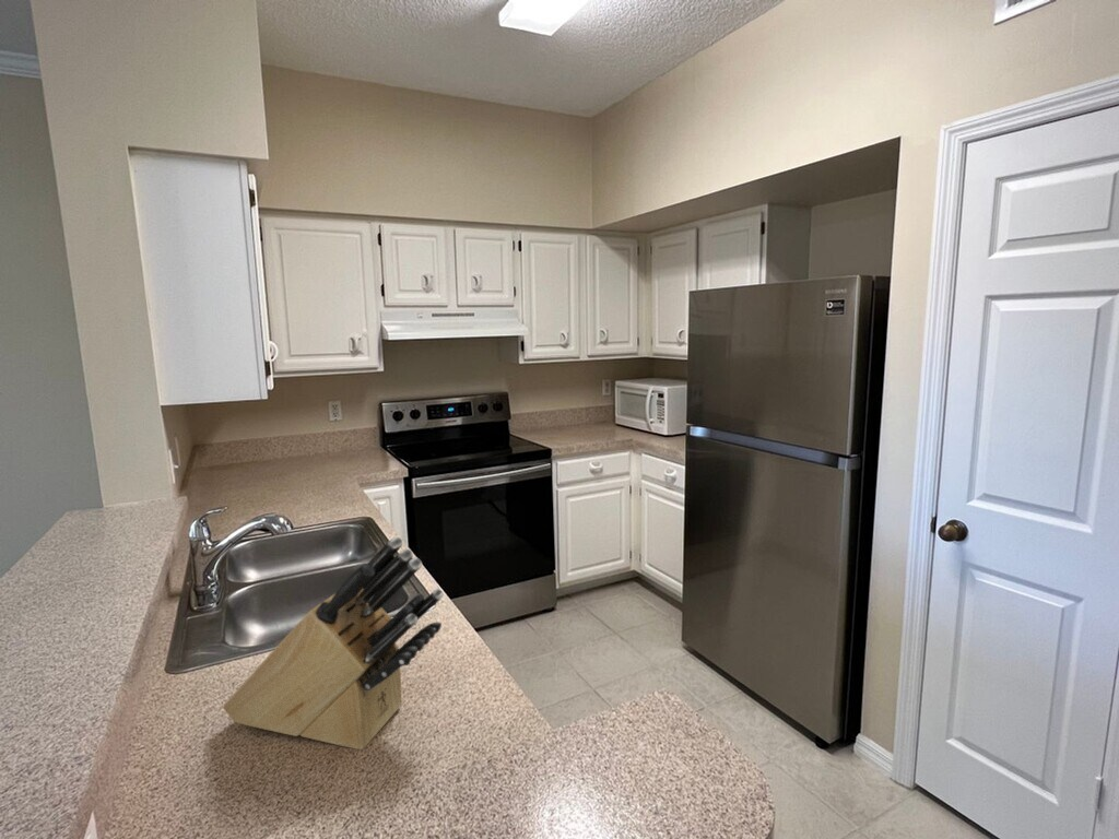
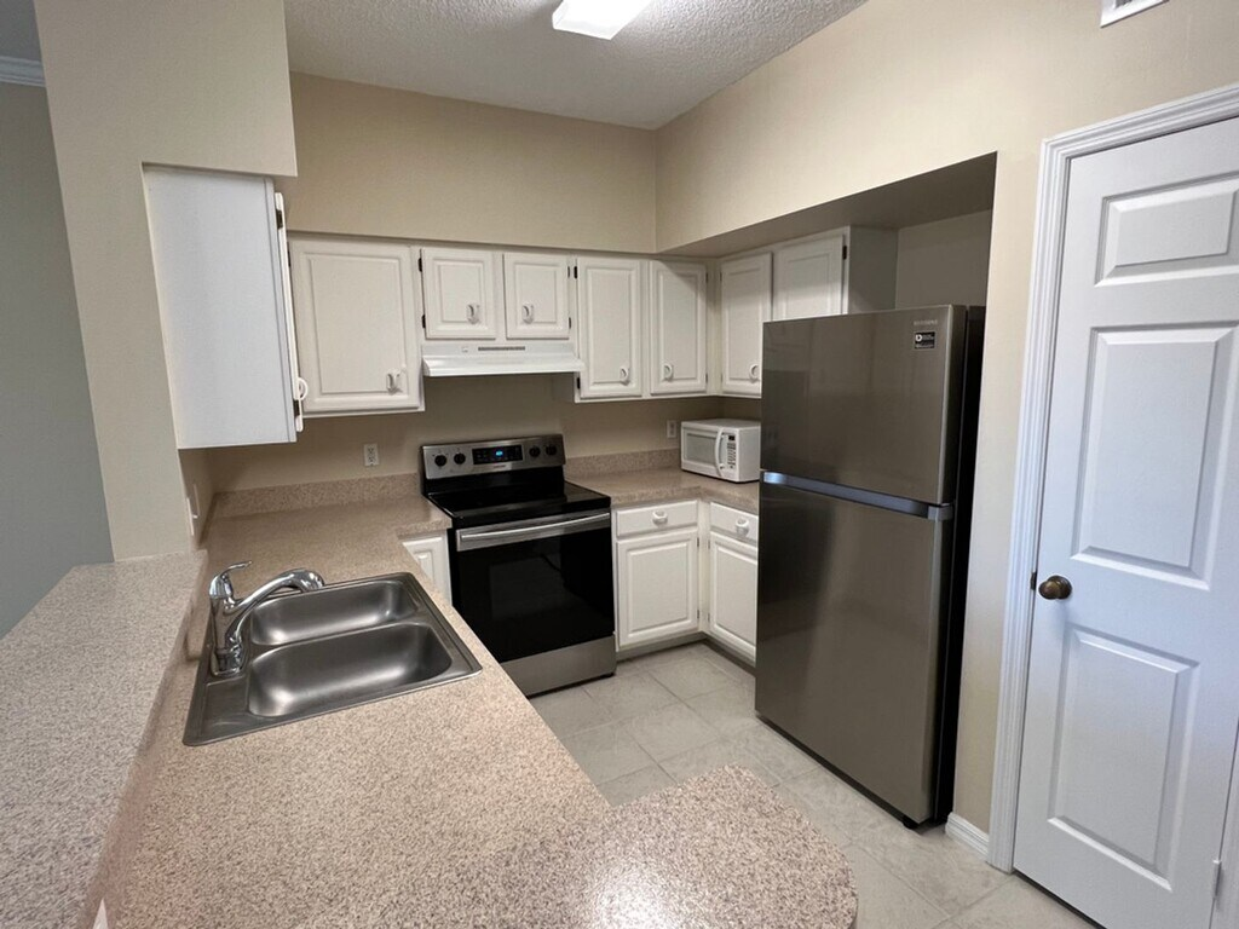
- knife block [222,535,445,751]
